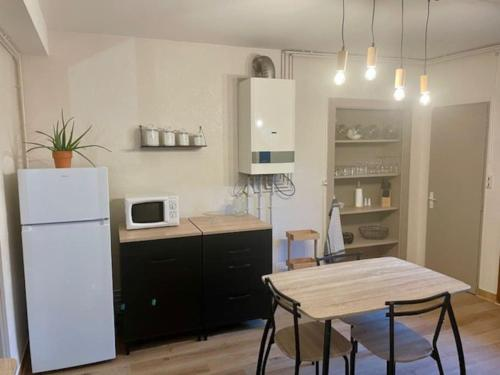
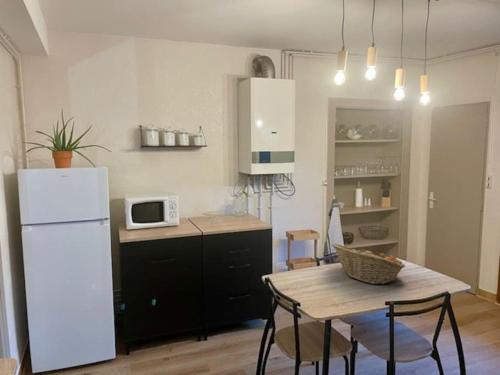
+ fruit basket [331,243,406,285]
